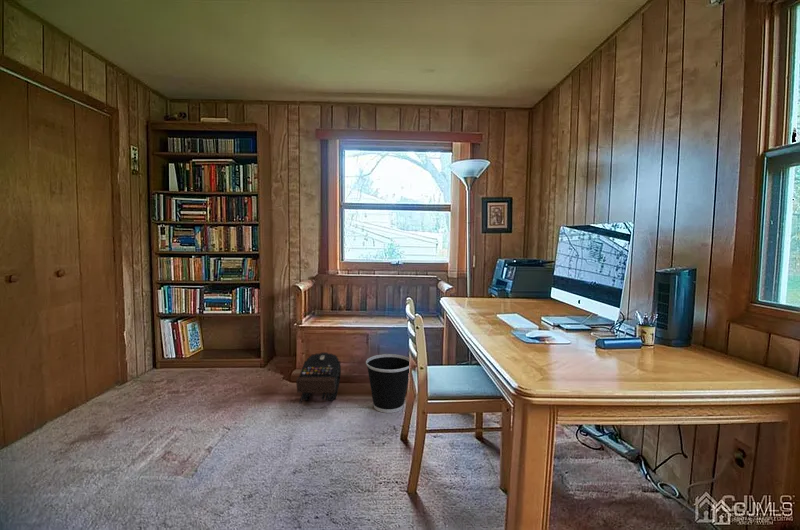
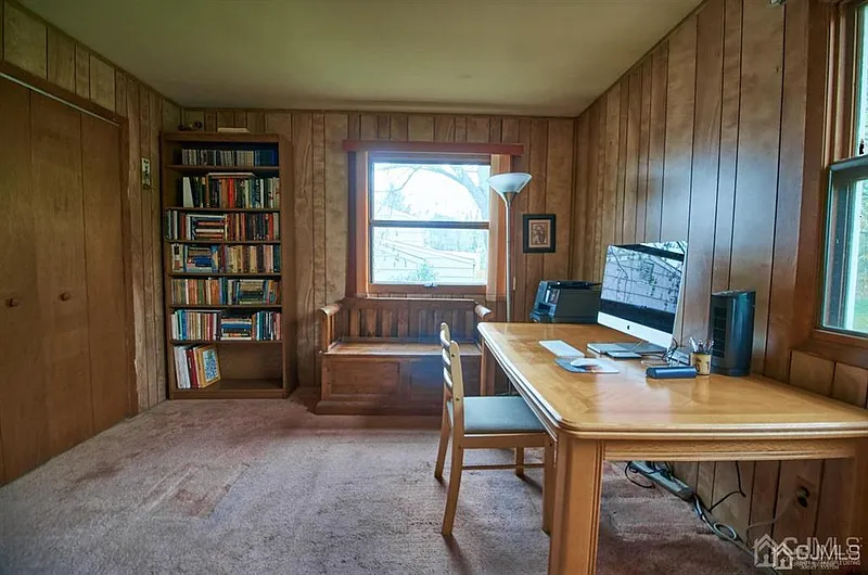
- wastebasket [365,353,410,414]
- backpack [295,352,342,405]
